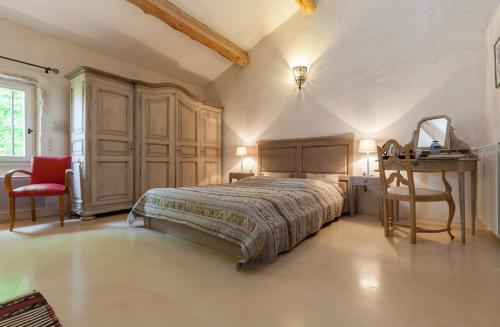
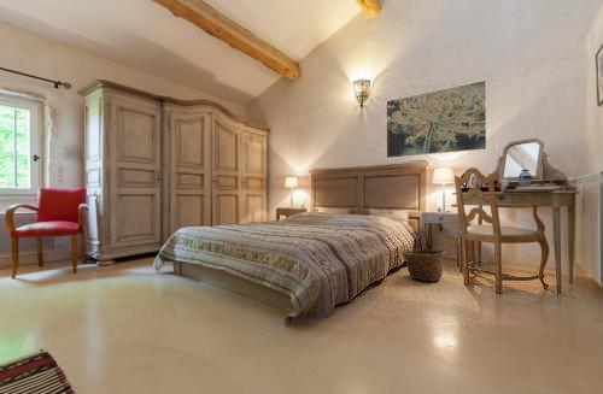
+ wall art [386,80,487,159]
+ basket [400,248,447,284]
